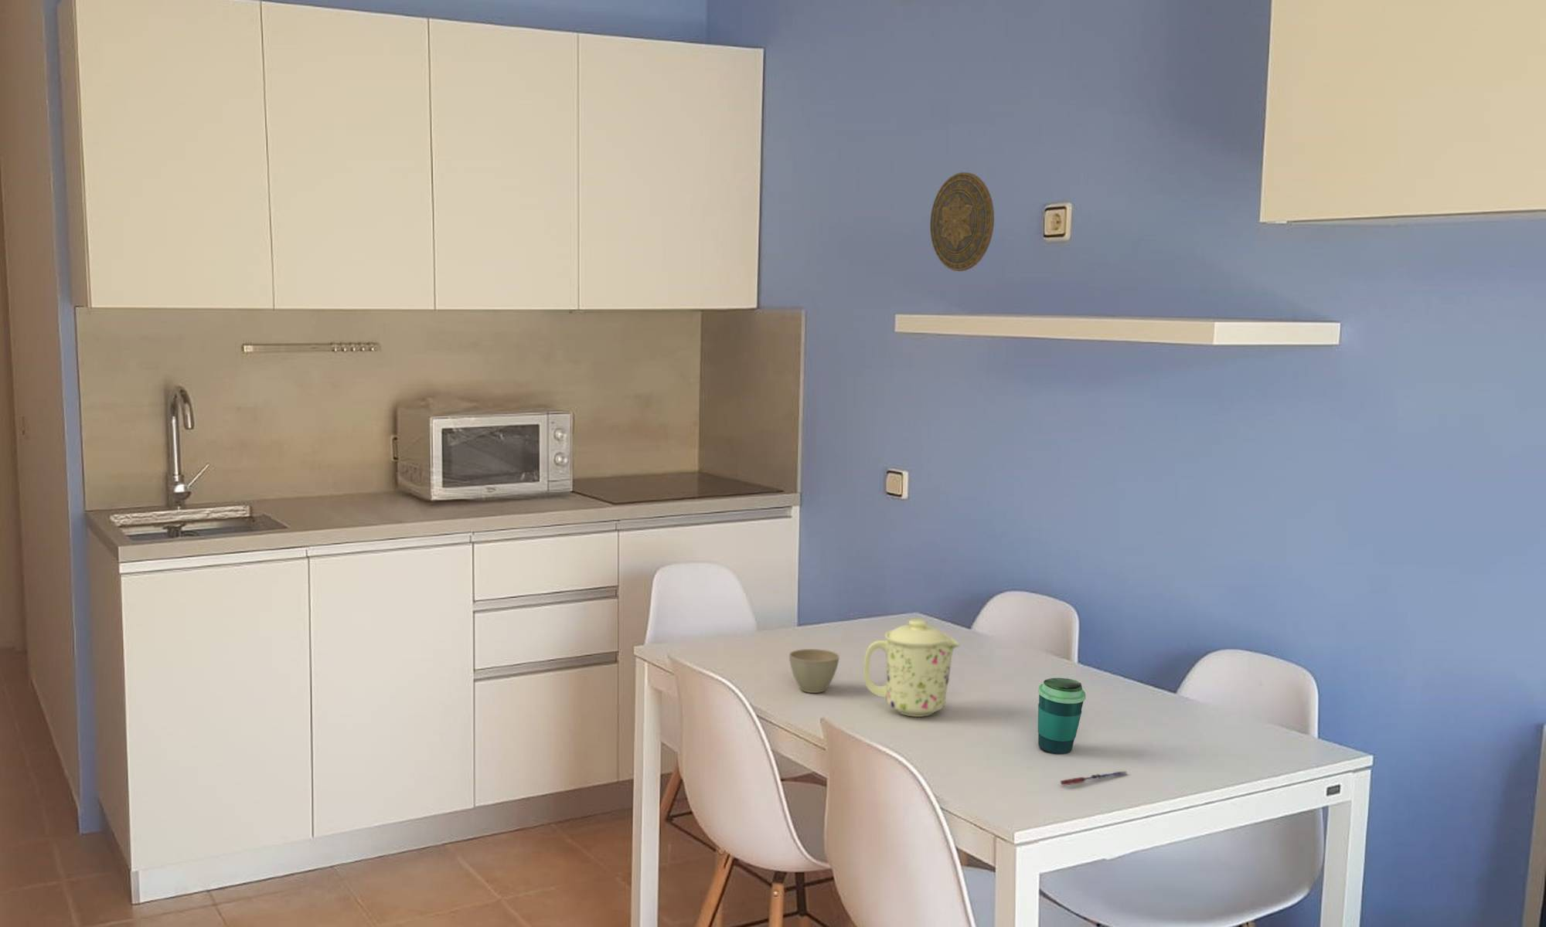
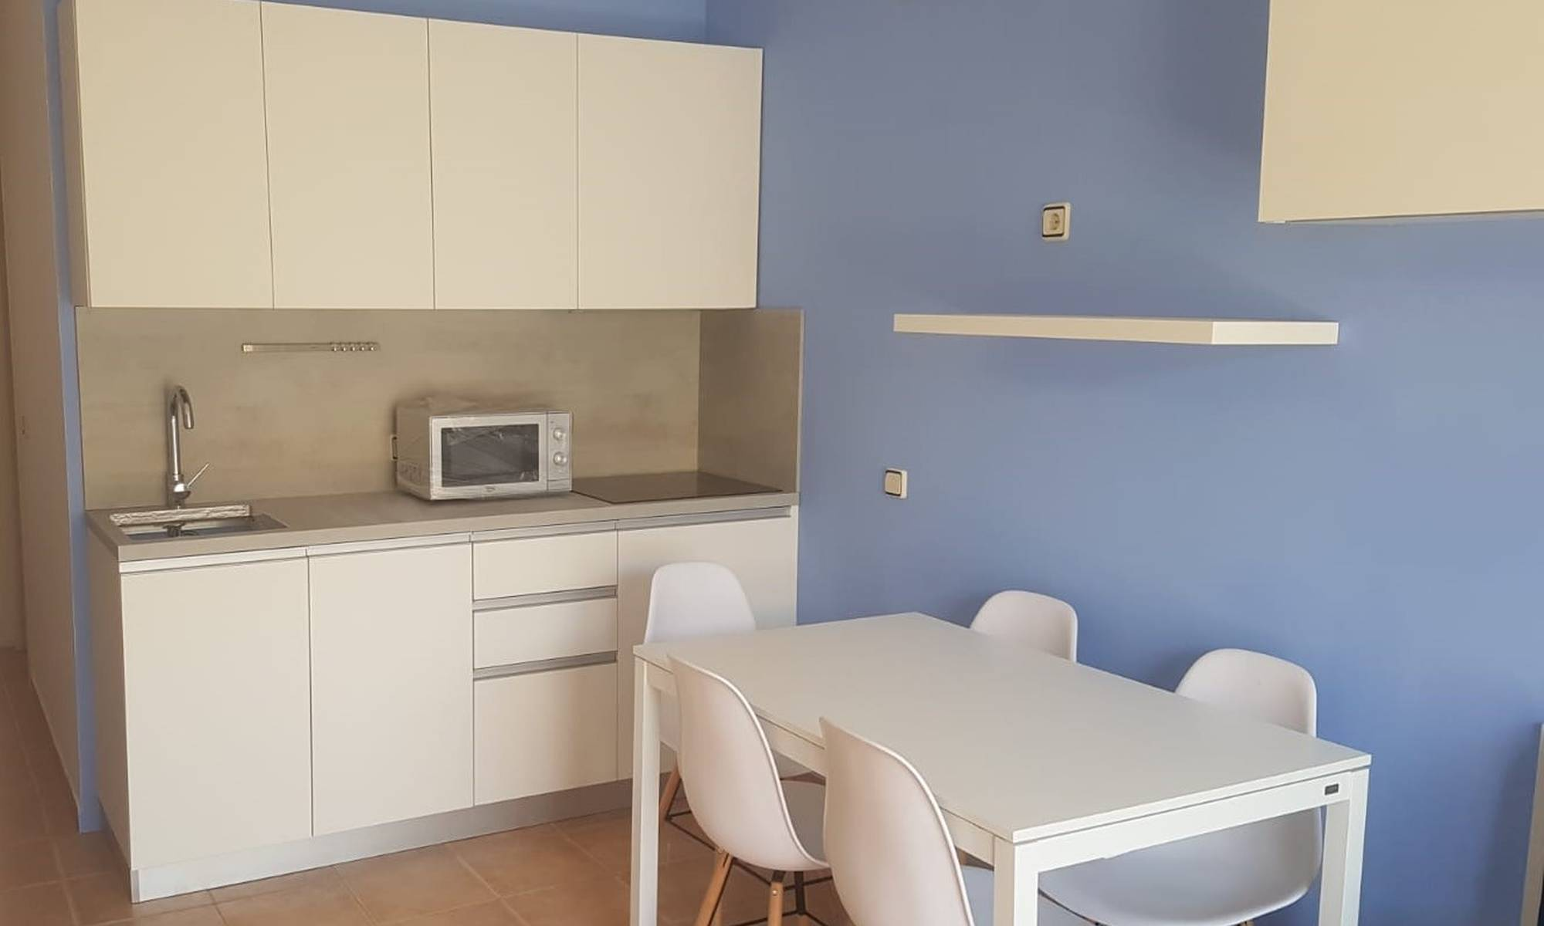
- flower pot [788,648,840,694]
- cup [1037,678,1087,754]
- pen [1060,770,1127,786]
- decorative plate [929,171,995,271]
- mug [862,618,961,717]
